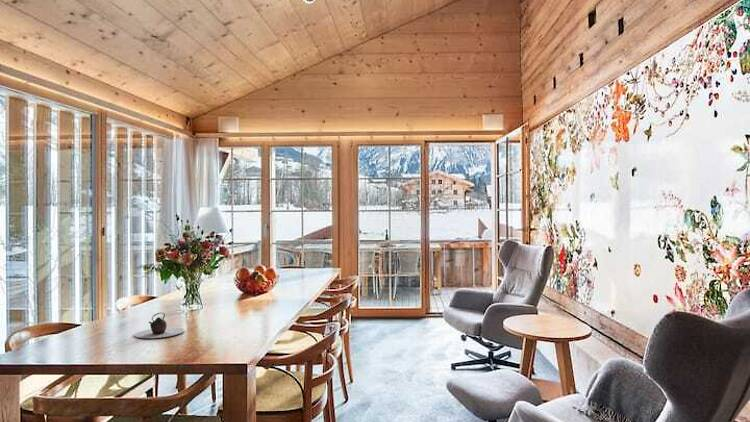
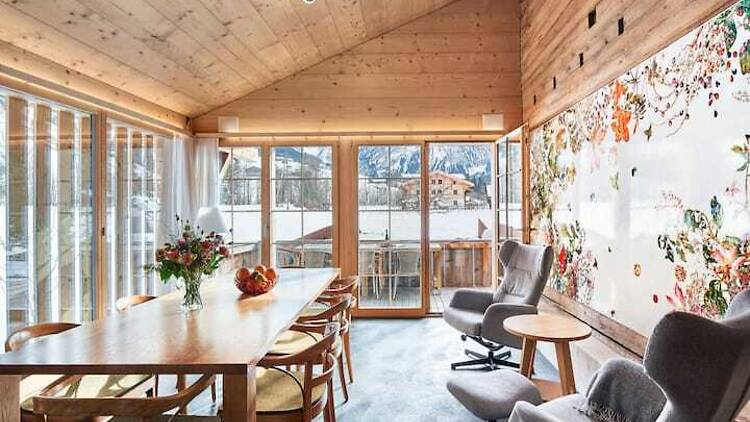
- teapot [133,312,185,339]
